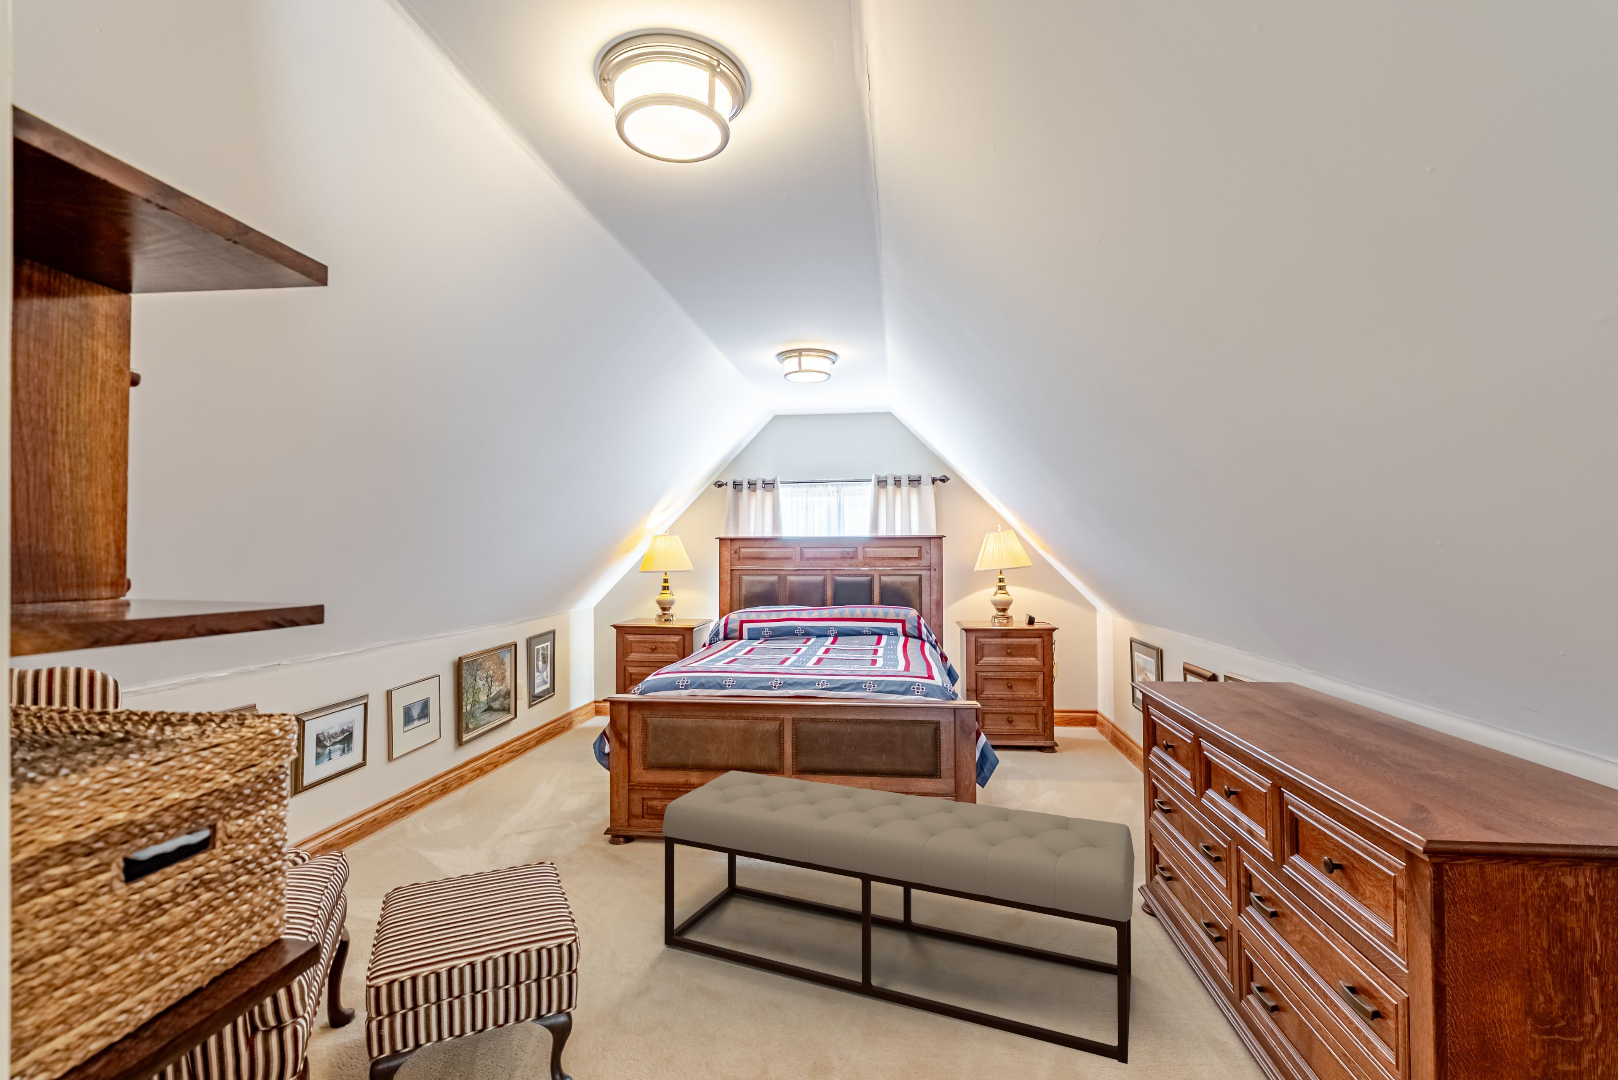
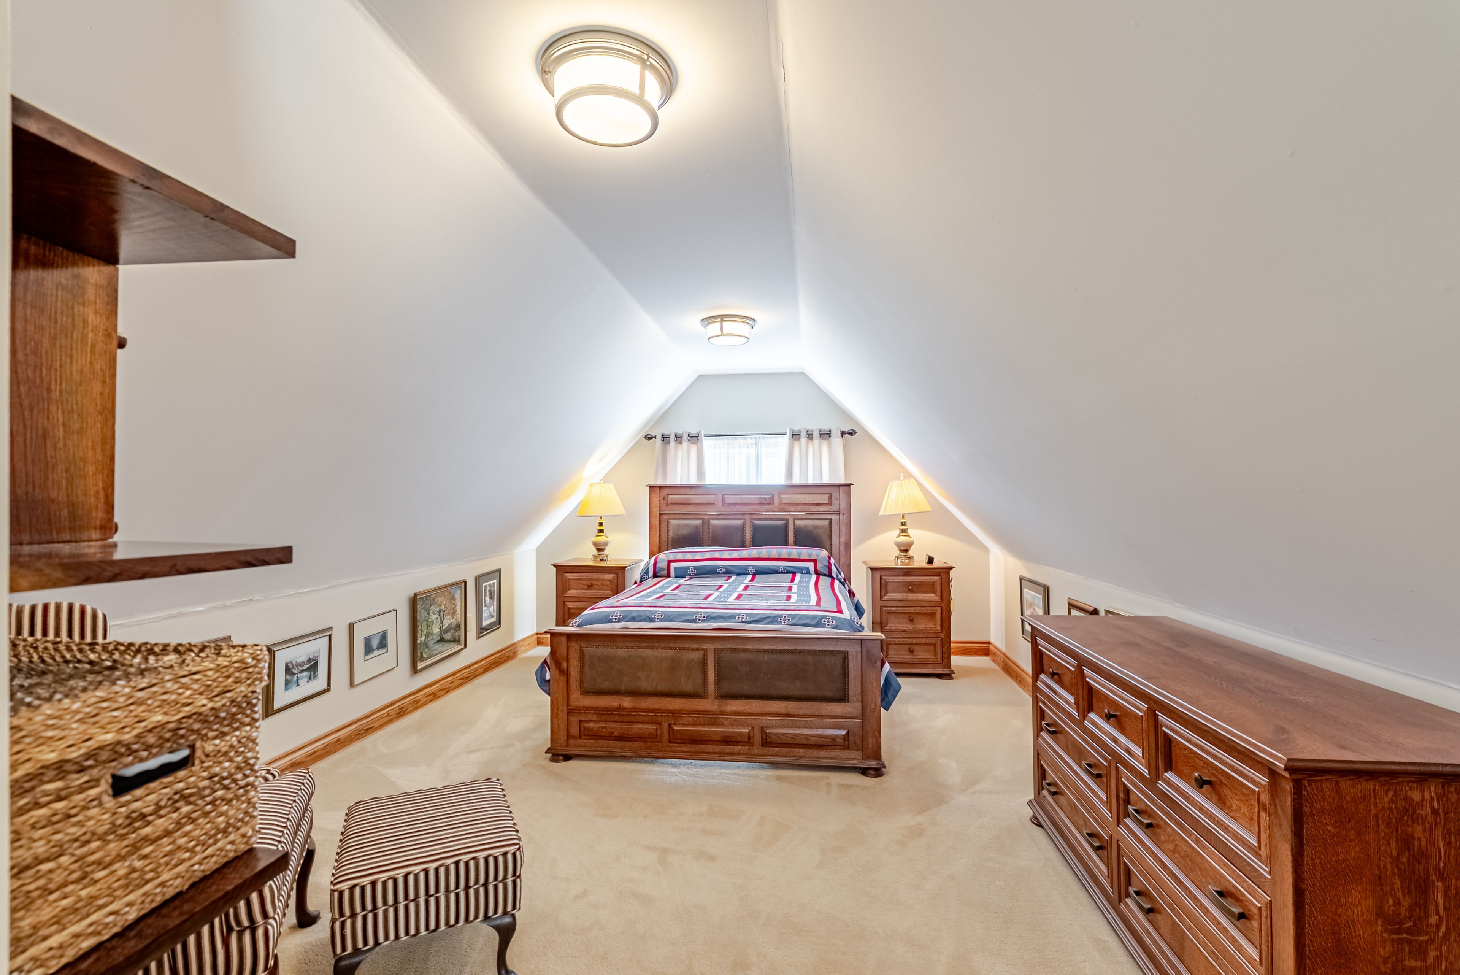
- bench [662,770,1135,1064]
